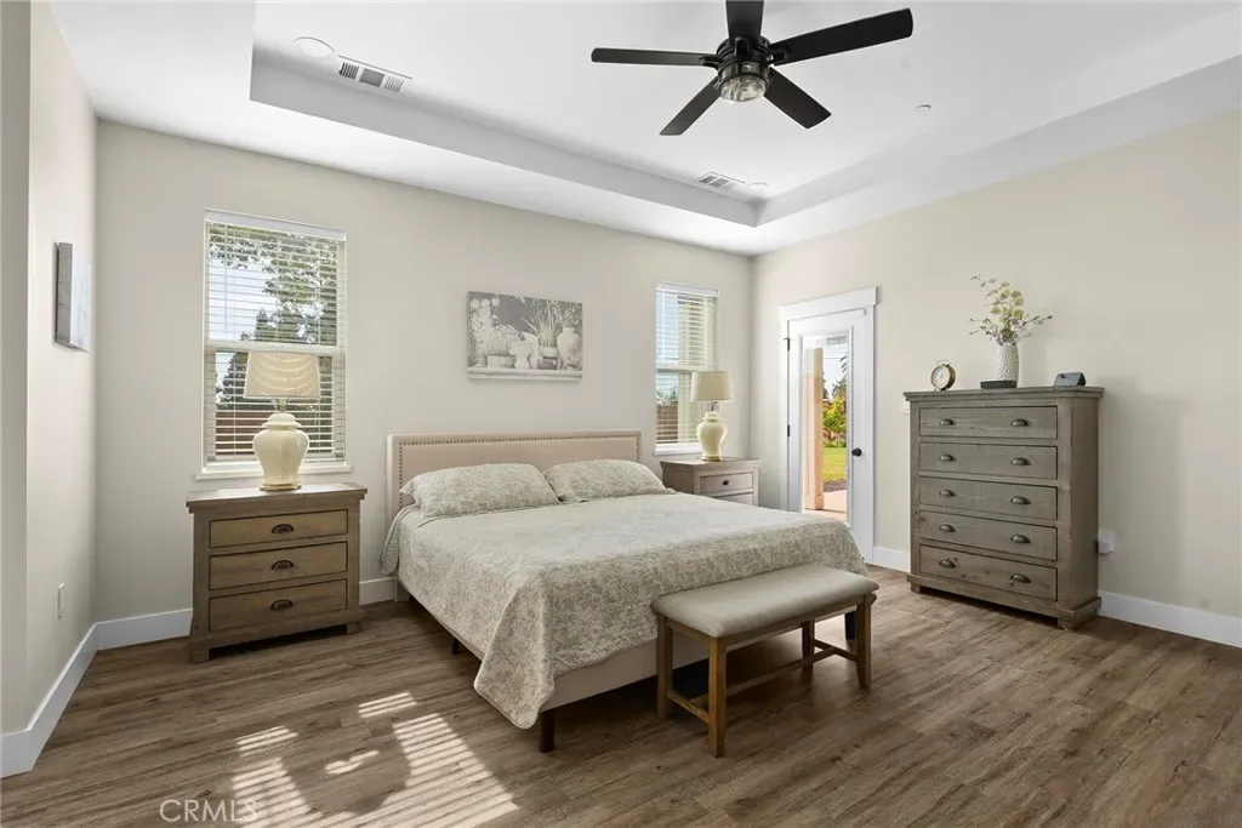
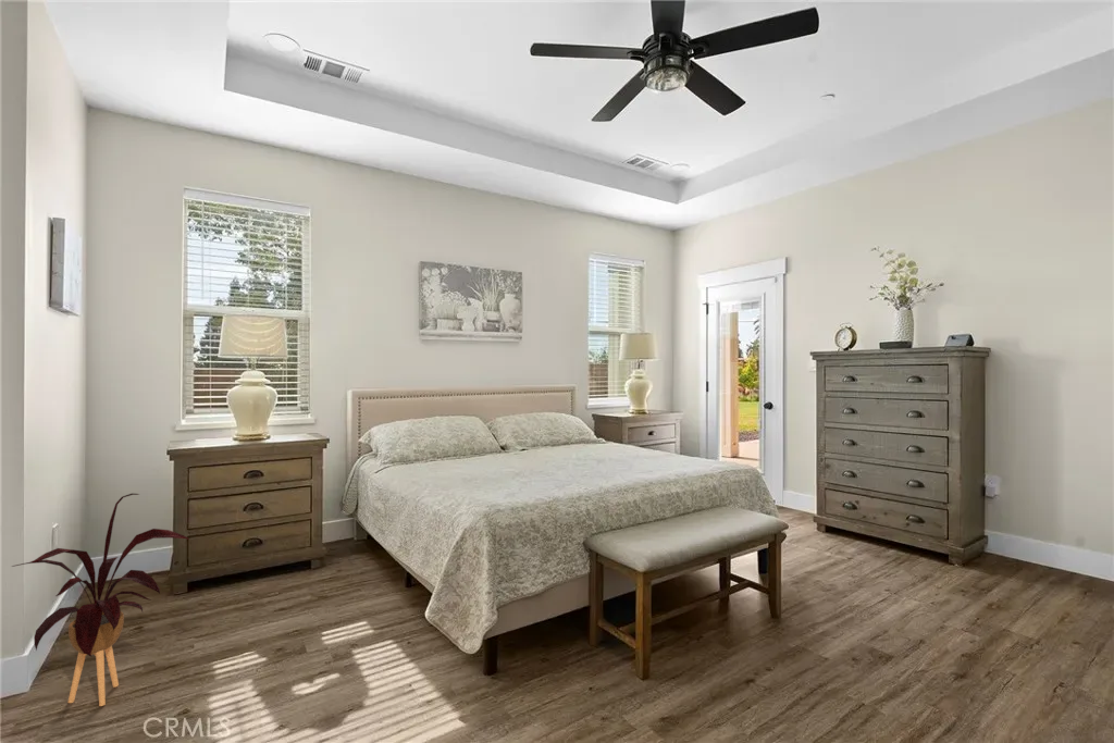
+ house plant [11,493,190,707]
